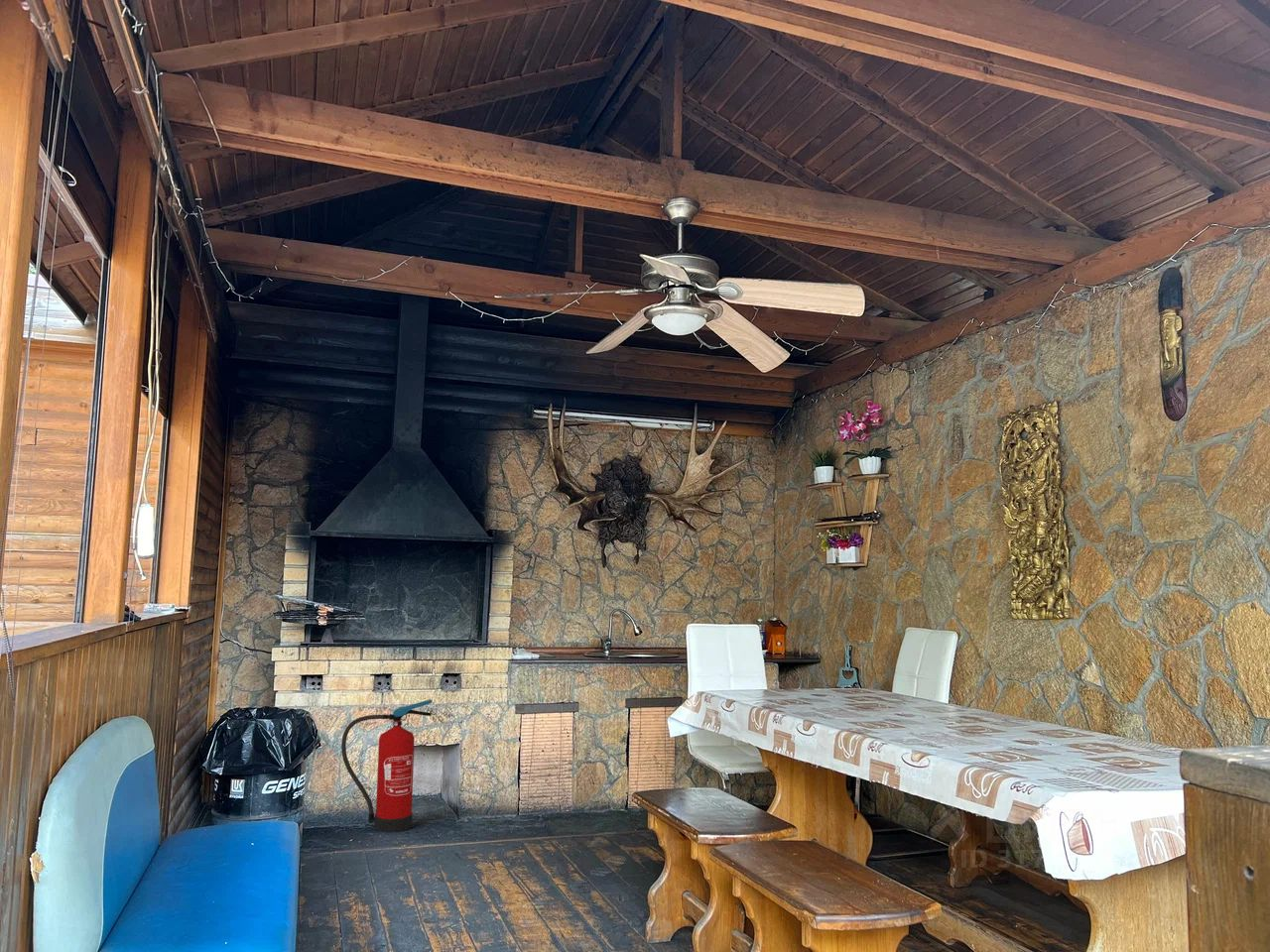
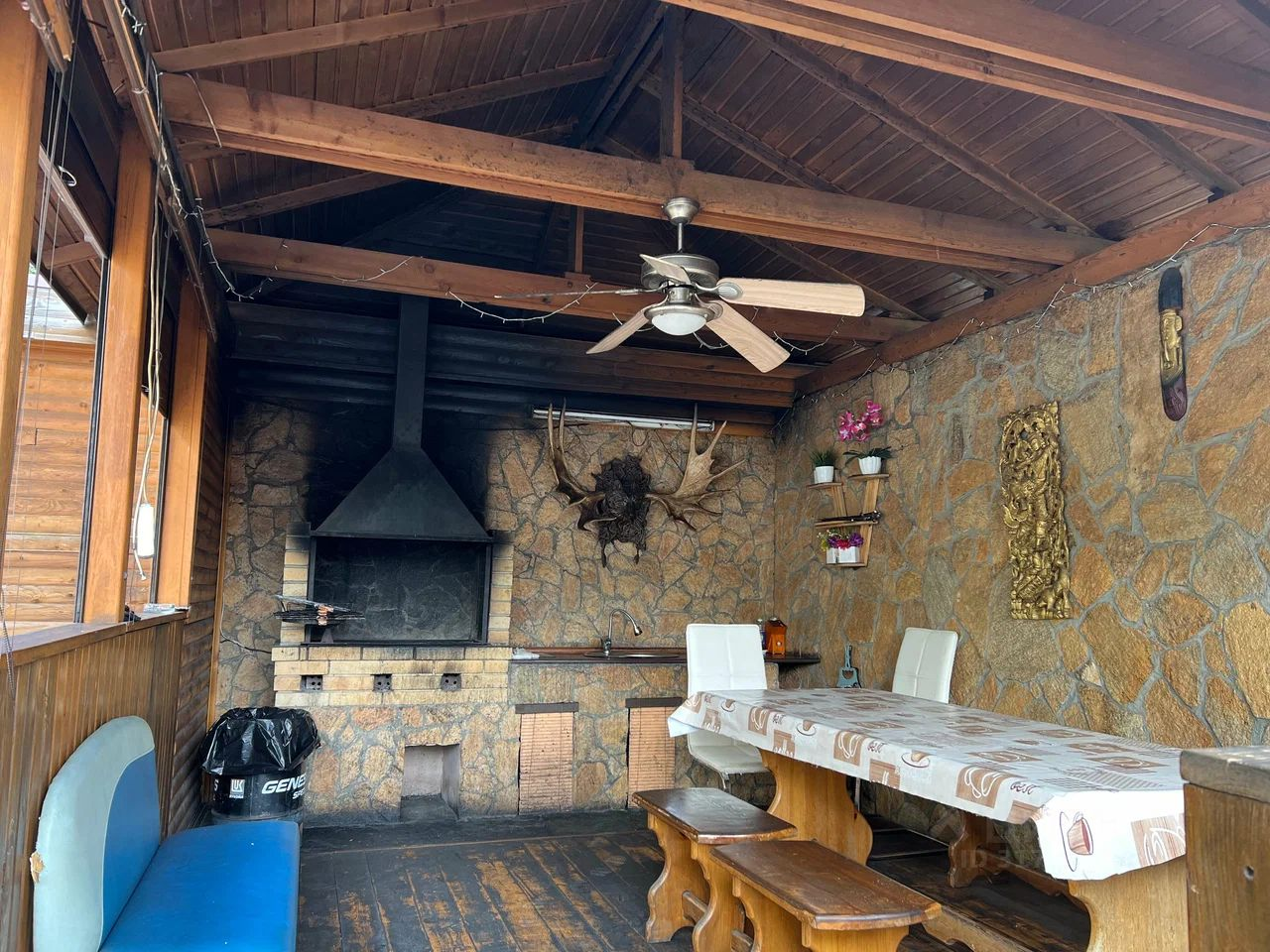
- fire extinguisher [340,699,433,833]
